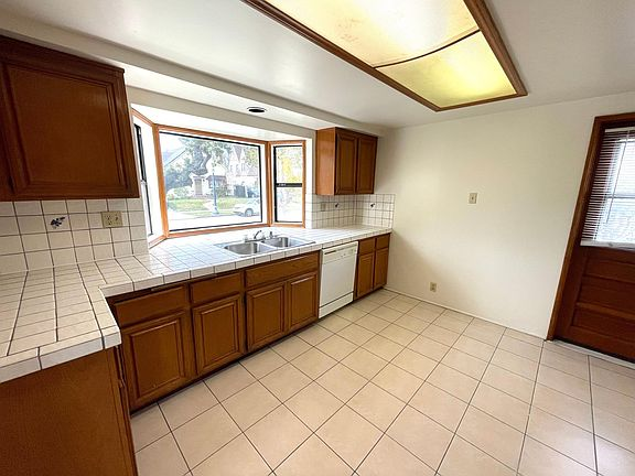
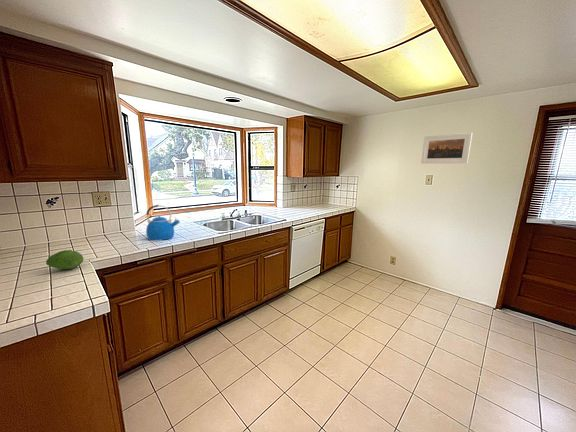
+ kettle [145,204,181,241]
+ fruit [45,249,84,270]
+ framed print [420,132,474,164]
